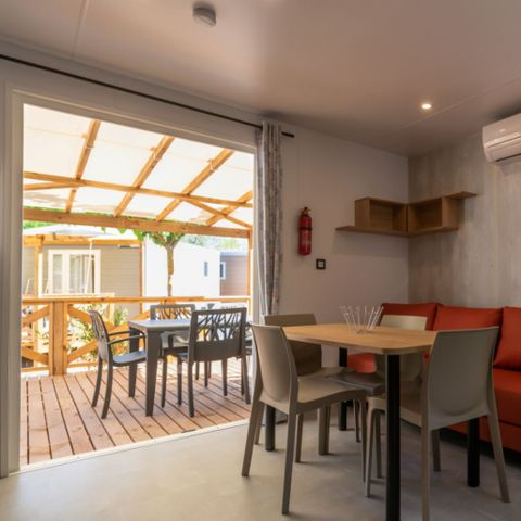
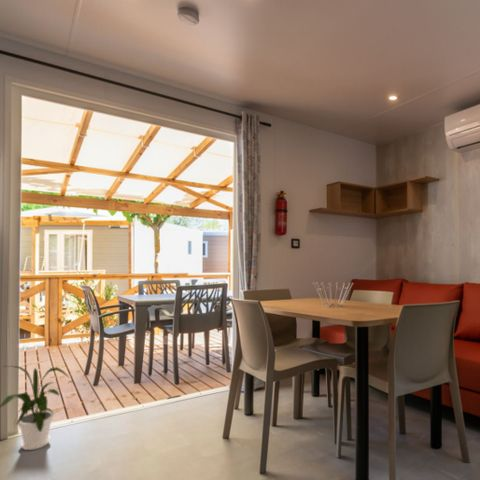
+ house plant [0,365,70,451]
